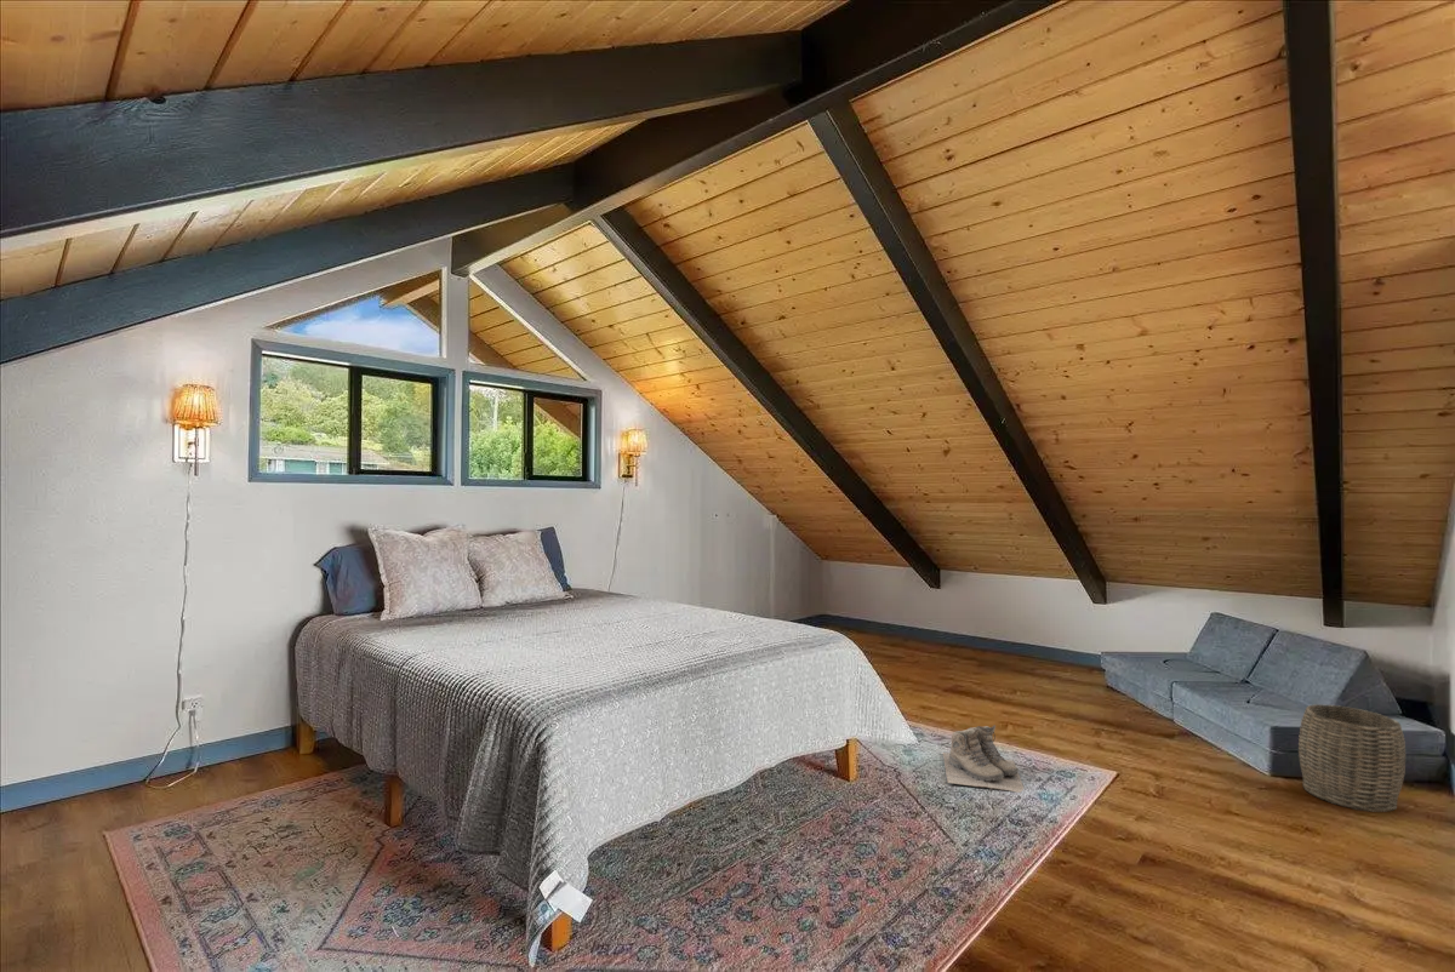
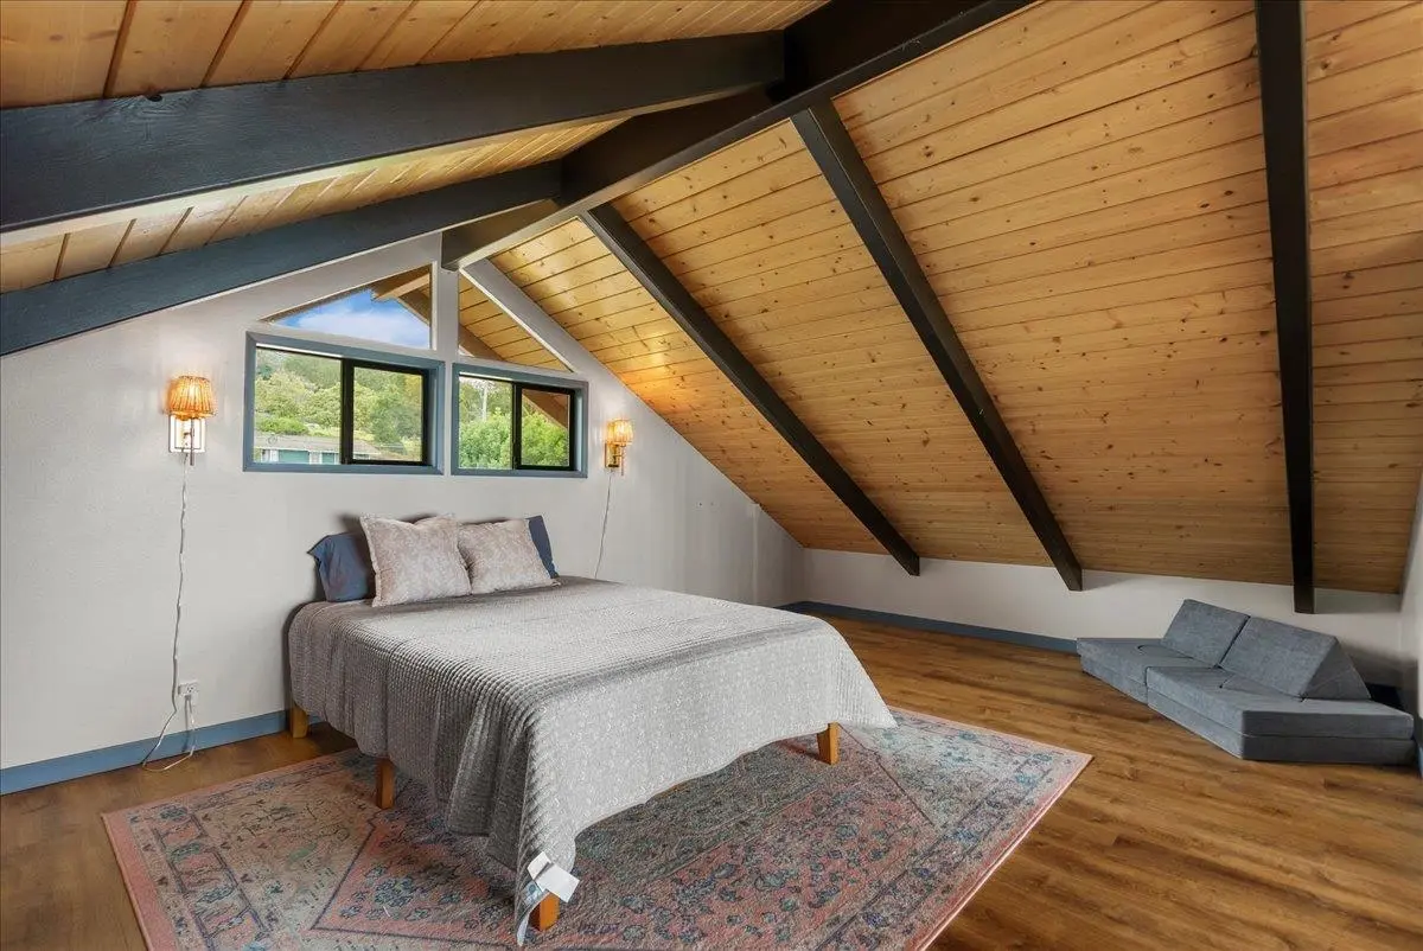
- woven basket [1297,703,1406,813]
- boots [941,724,1025,794]
